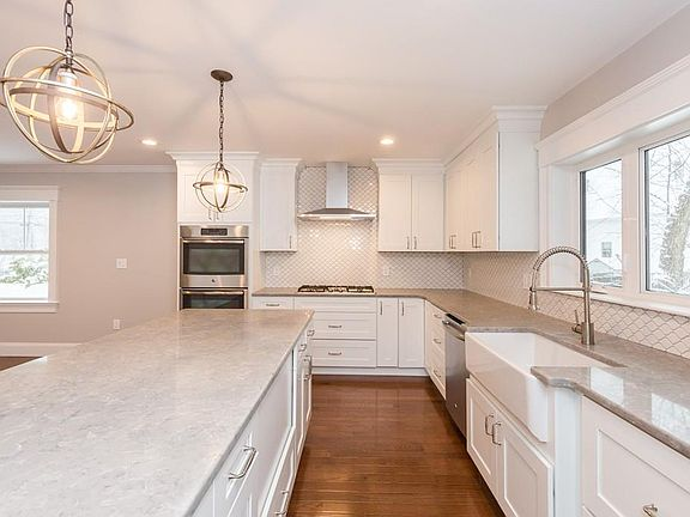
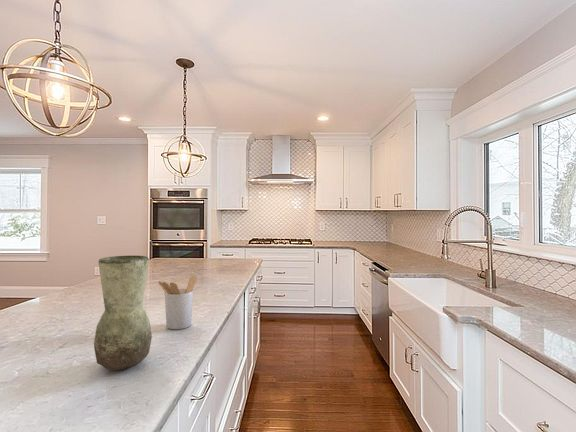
+ utensil holder [157,274,197,330]
+ vase [93,255,153,371]
